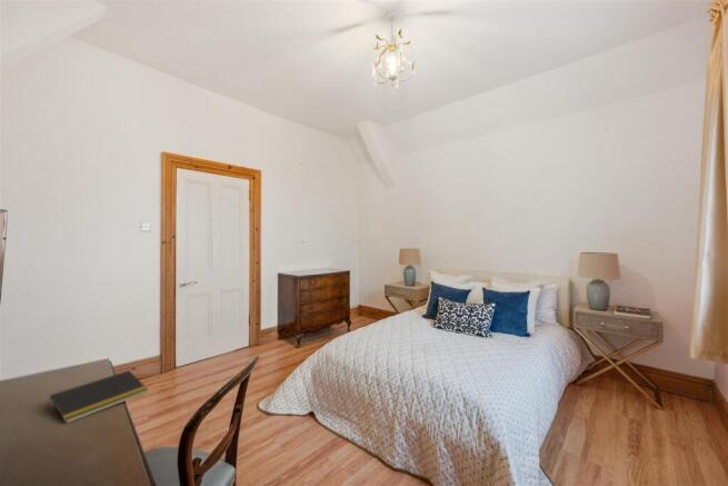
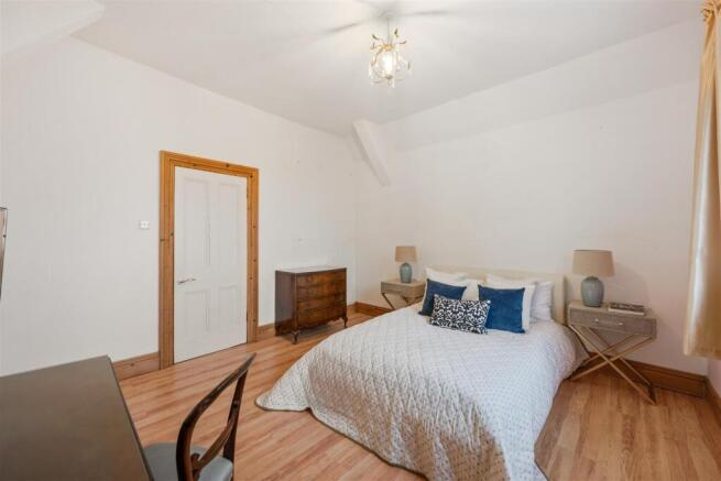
- notepad [47,369,149,425]
